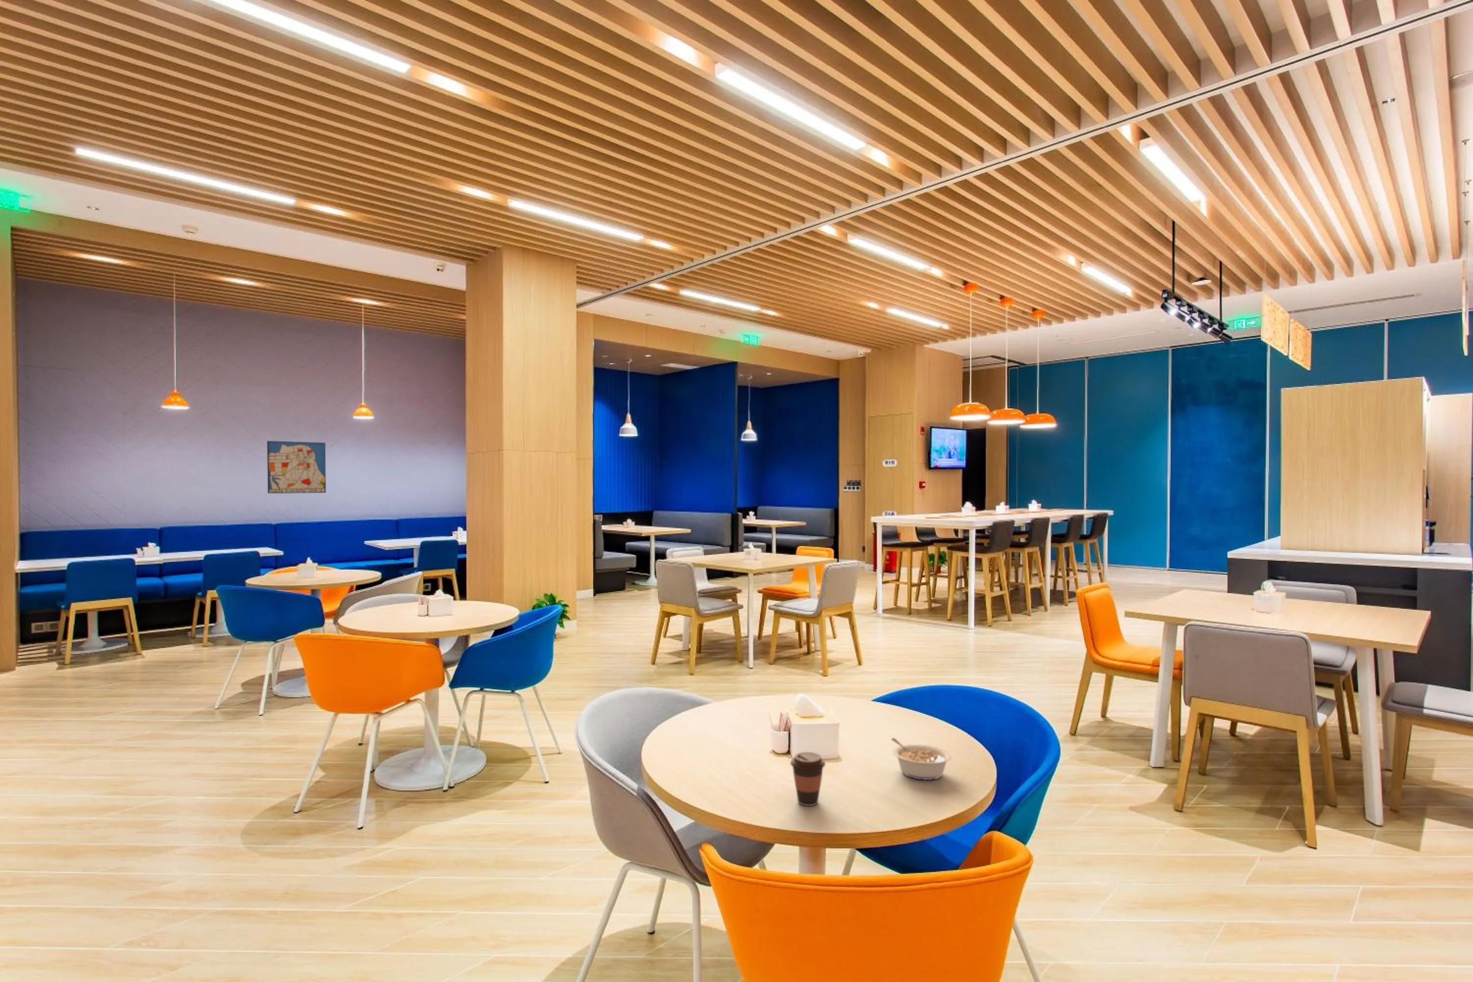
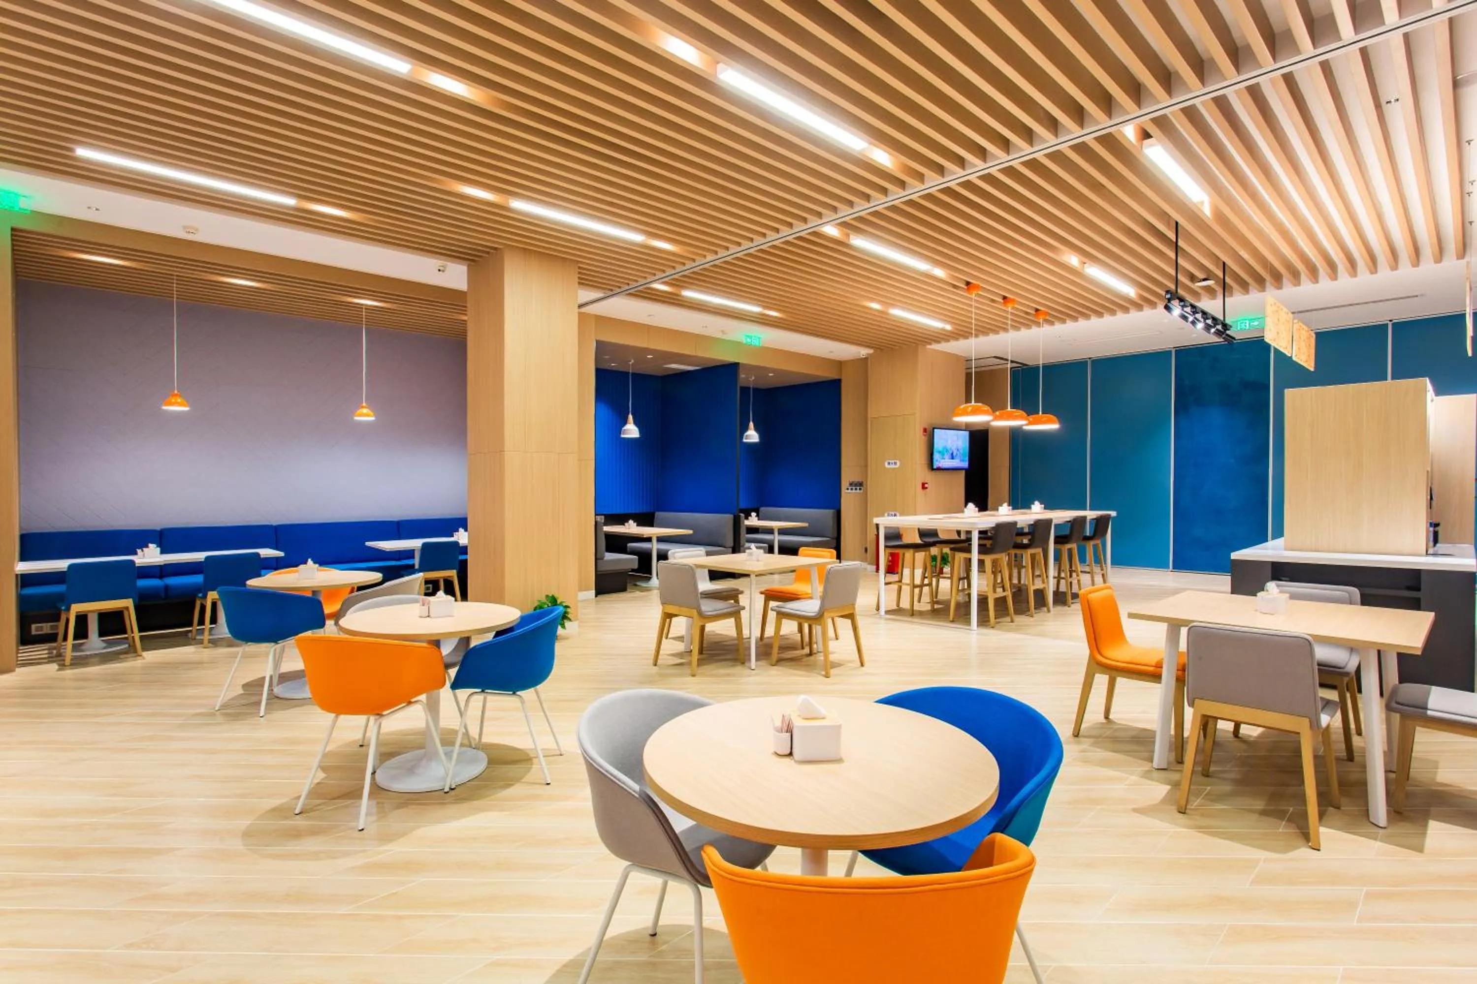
- legume [891,738,952,780]
- coffee cup [789,752,826,807]
- wall art [266,441,327,494]
